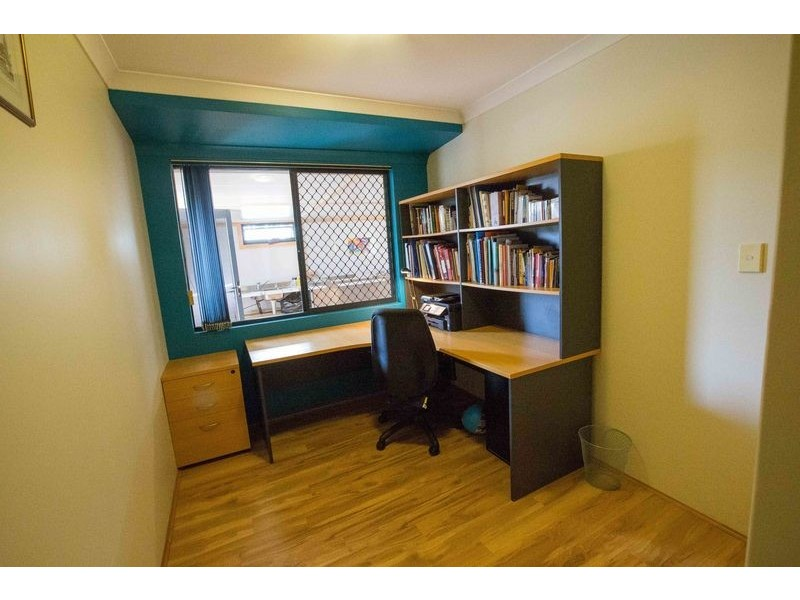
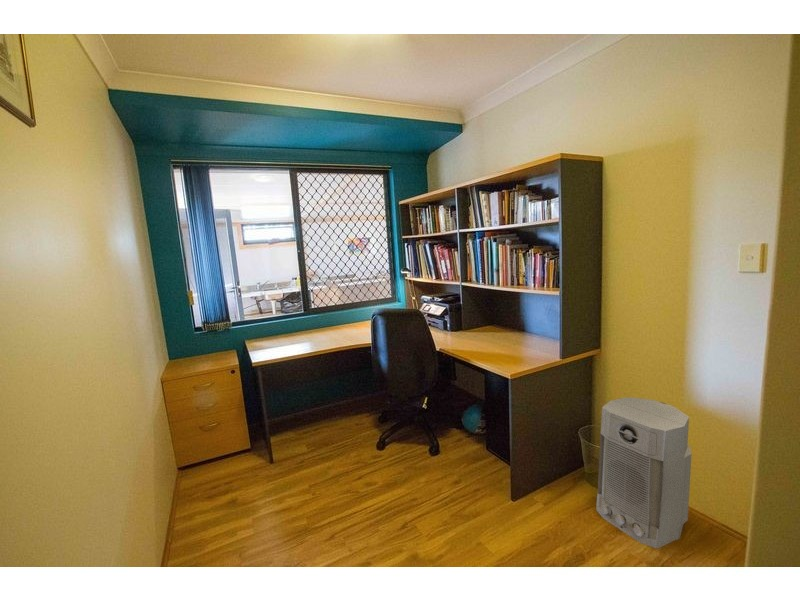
+ air purifier [595,396,693,550]
